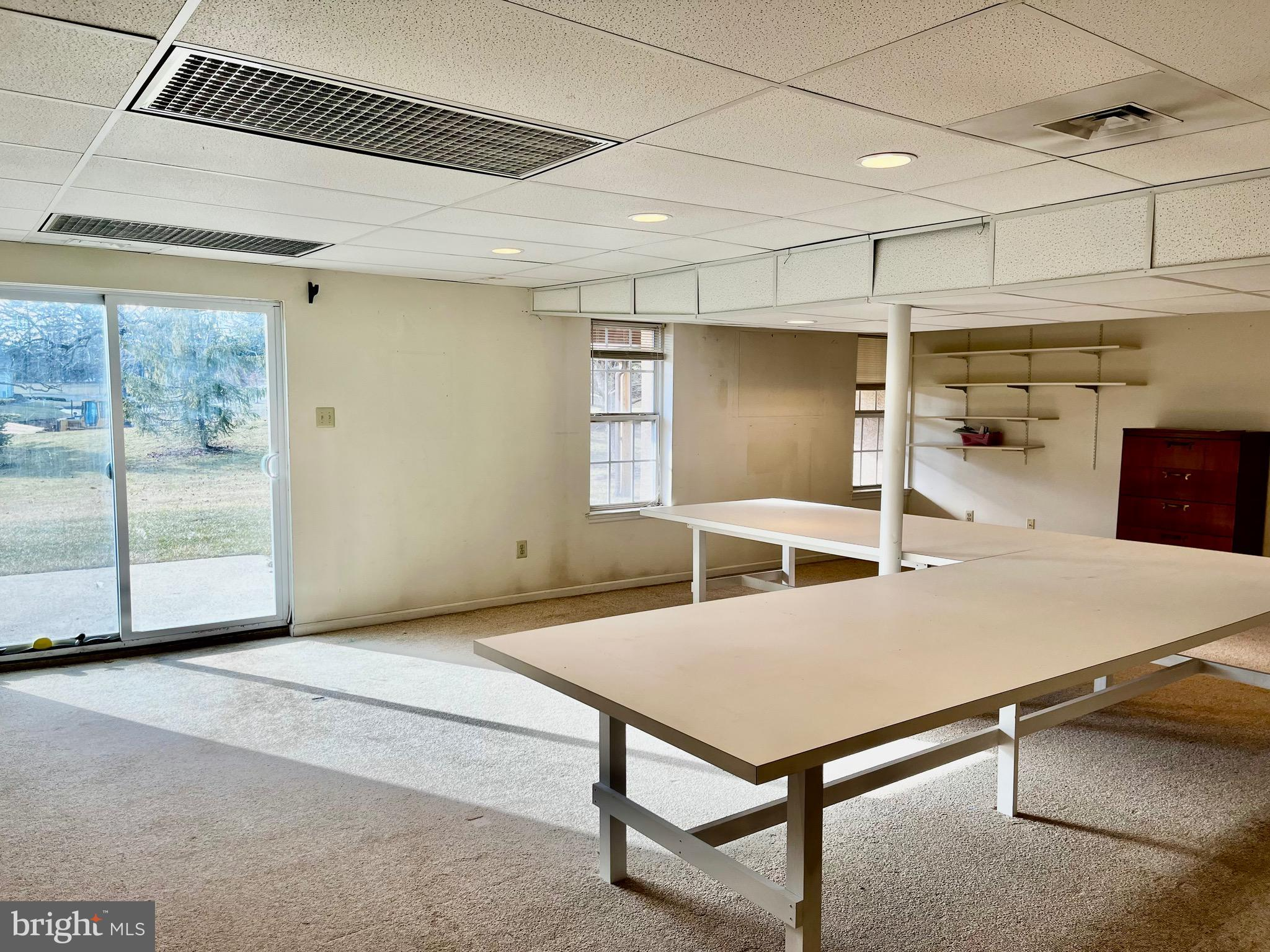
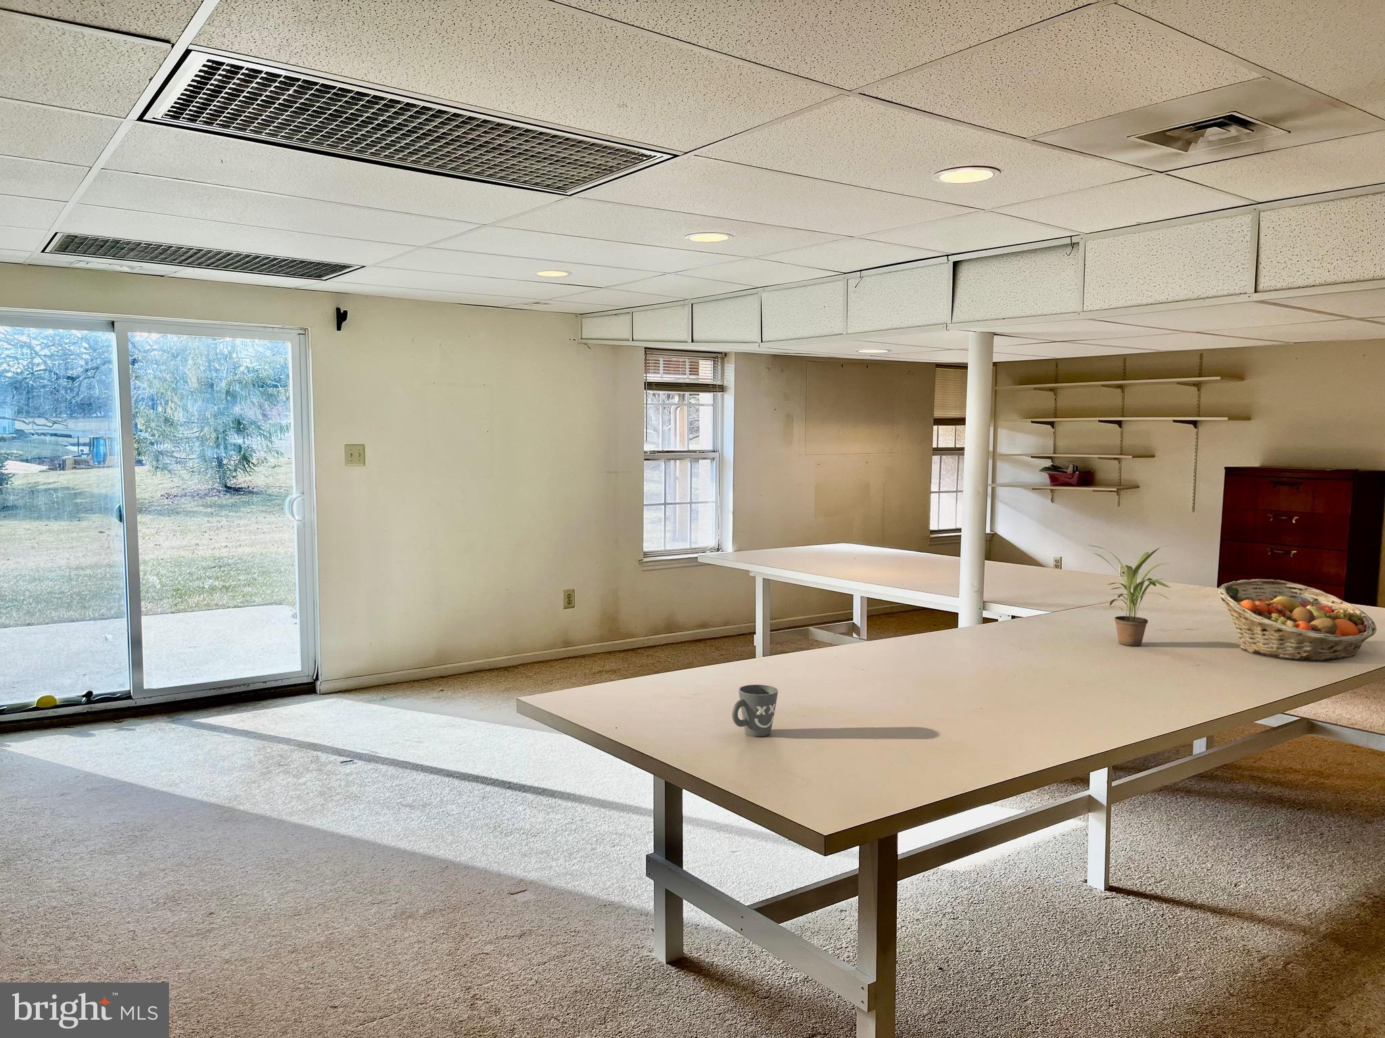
+ potted plant [1088,544,1171,647]
+ fruit basket [1217,579,1377,662]
+ mug [731,684,779,737]
